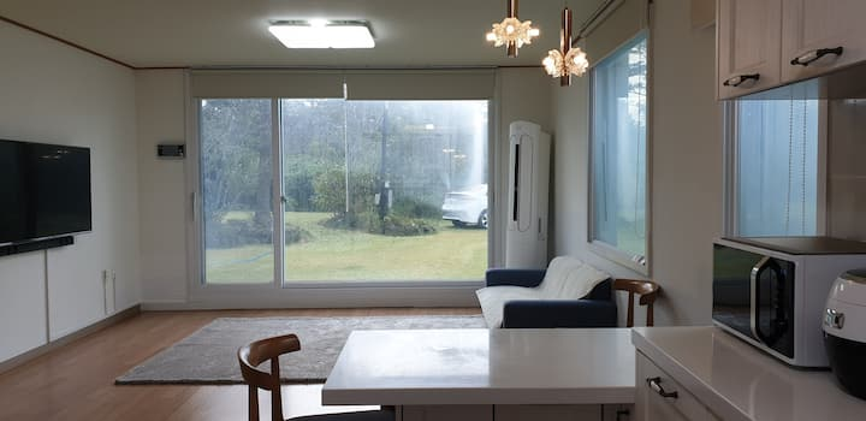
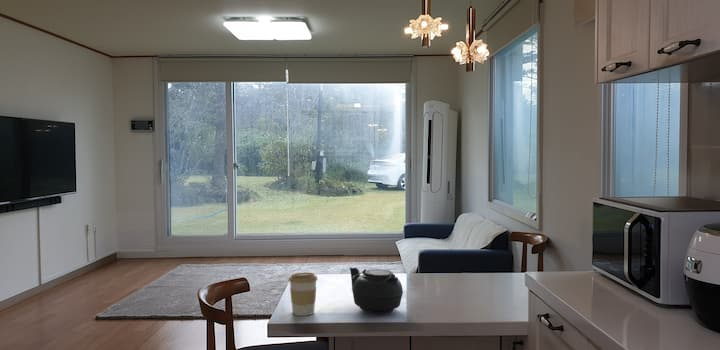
+ teapot [348,266,404,314]
+ coffee cup [288,272,319,317]
